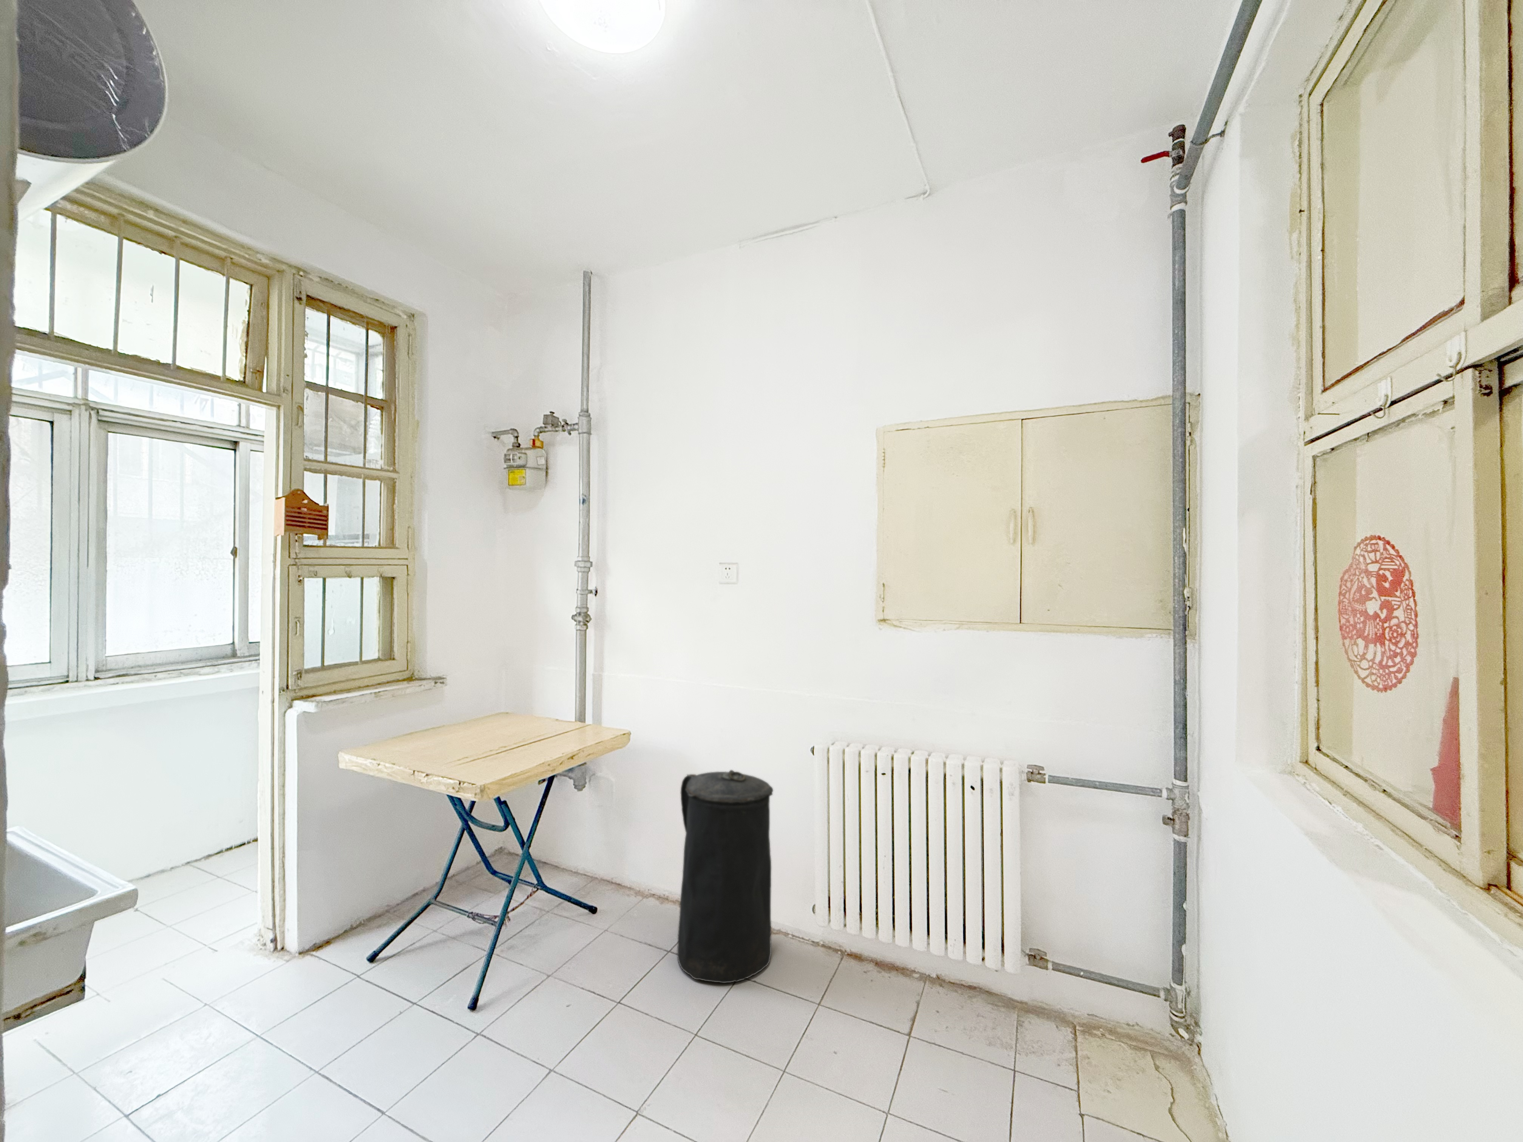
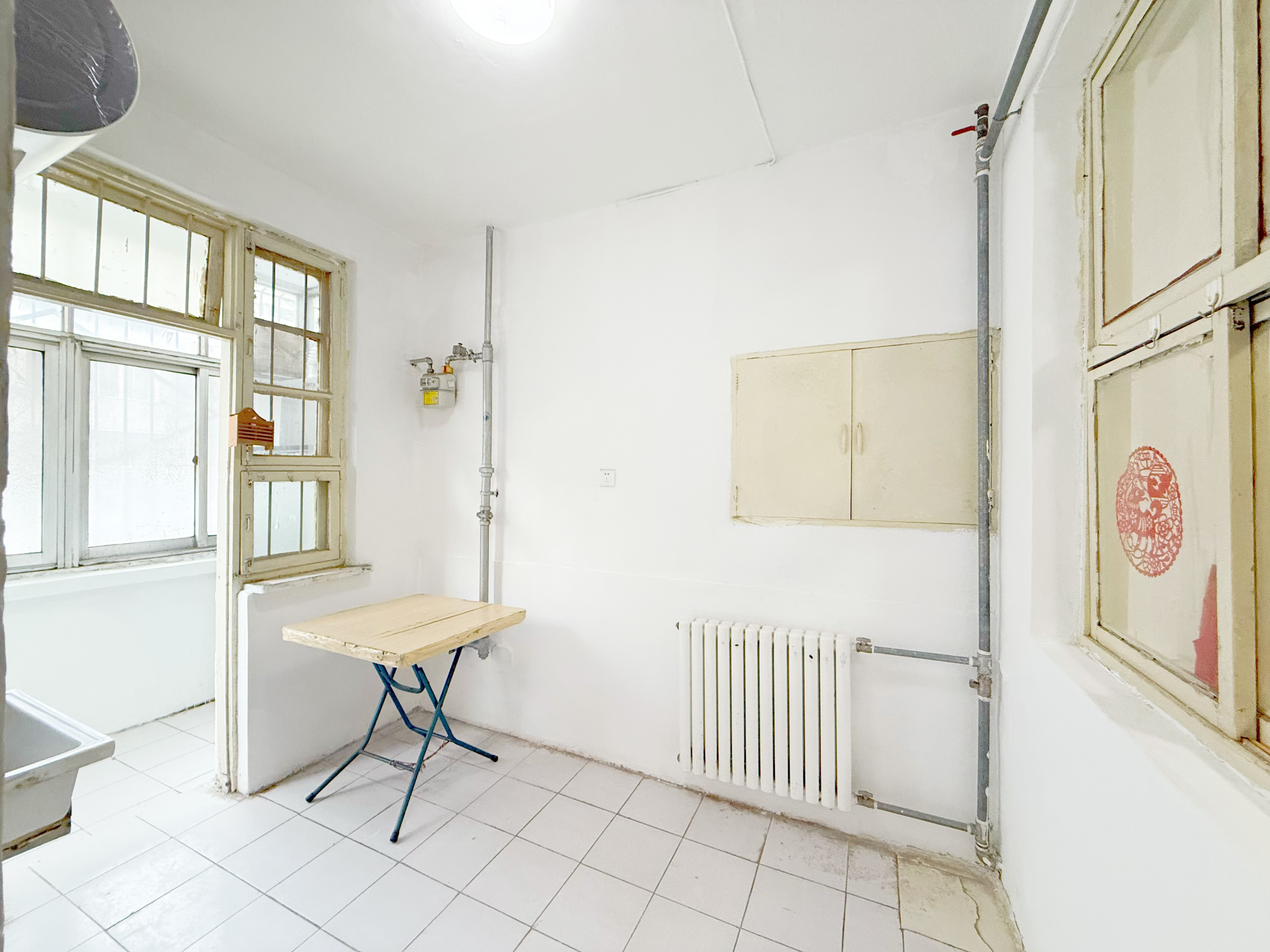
- trash can [676,770,773,984]
